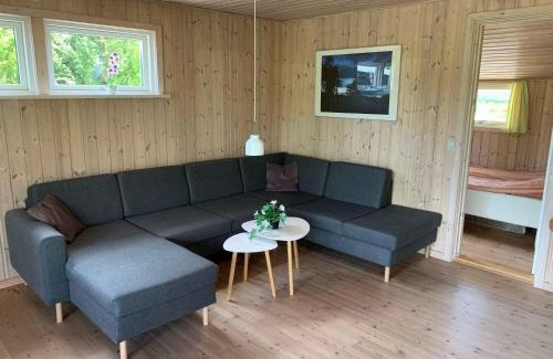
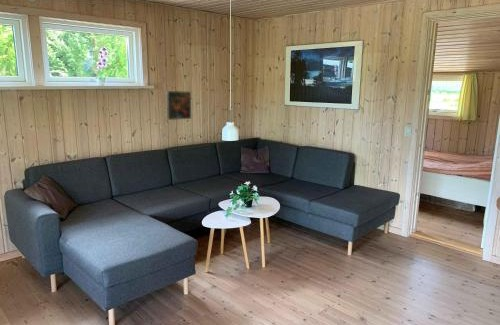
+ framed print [166,90,192,121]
